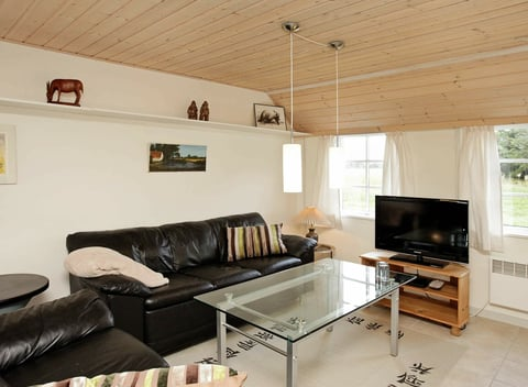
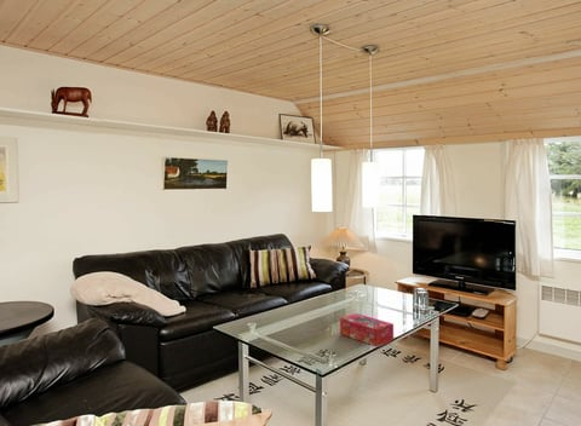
+ tissue box [339,312,395,347]
